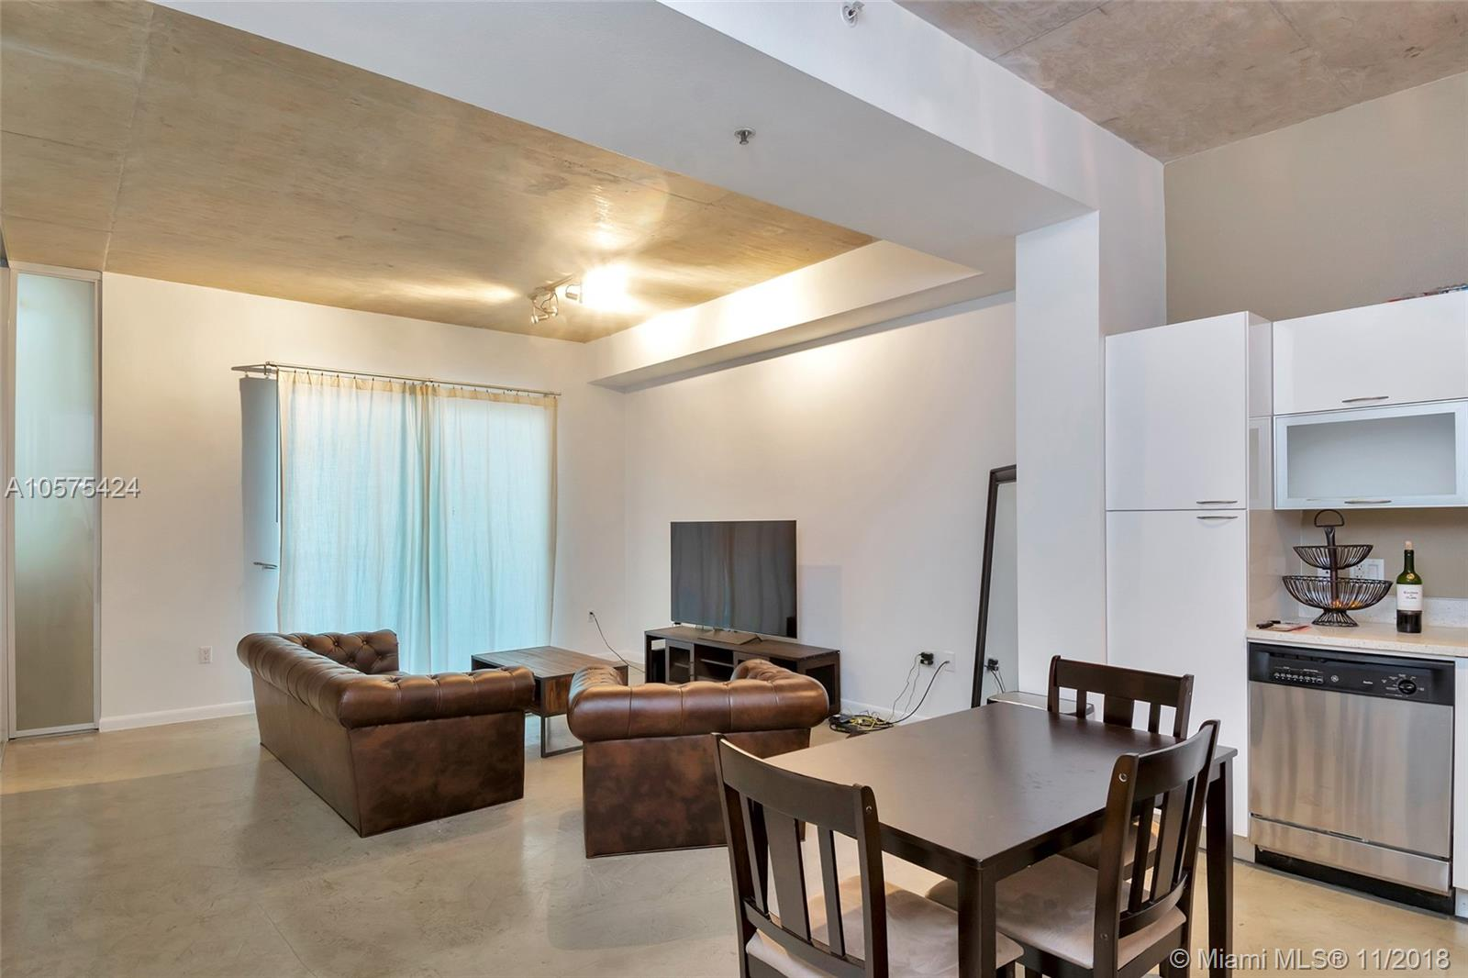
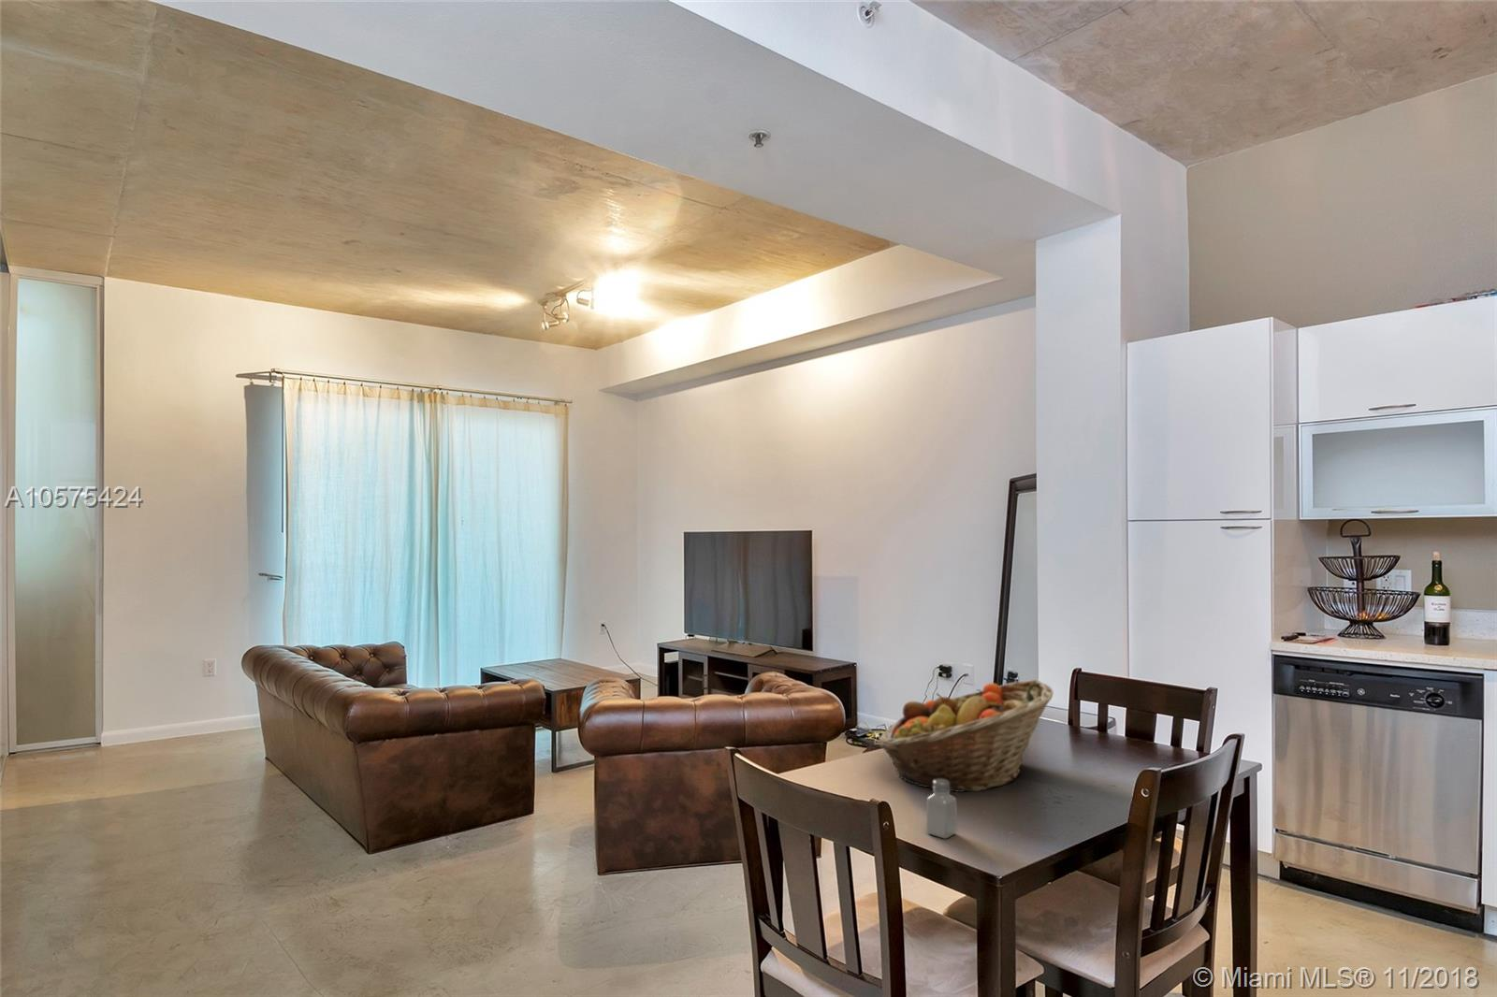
+ fruit basket [877,679,1054,793]
+ saltshaker [925,779,958,840]
